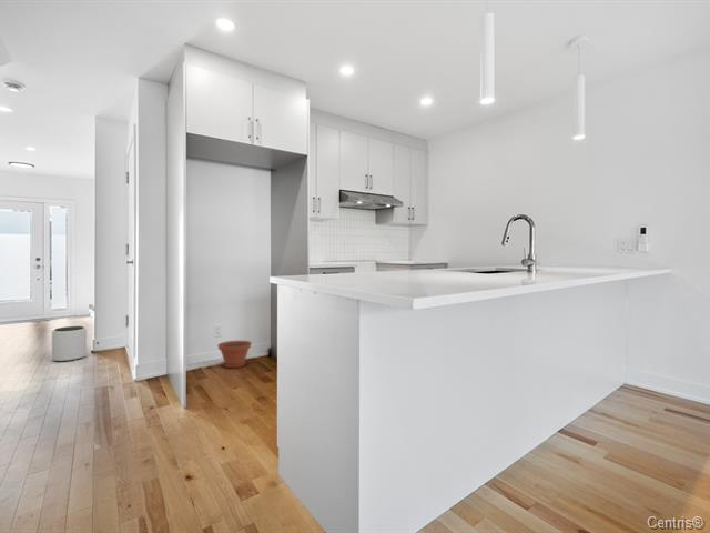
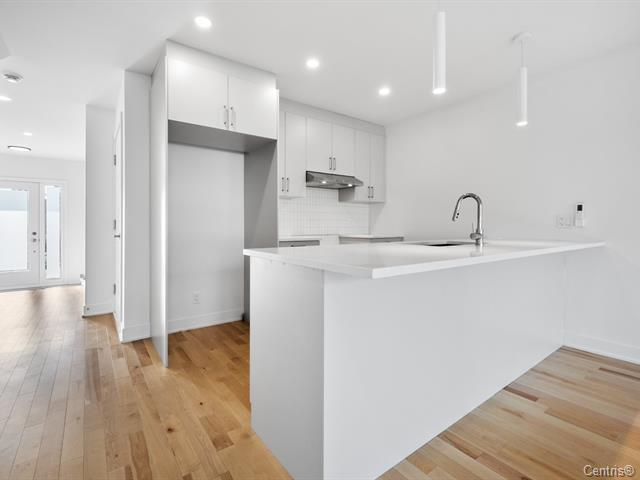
- plant pot [51,325,88,362]
- plant pot [216,340,253,369]
